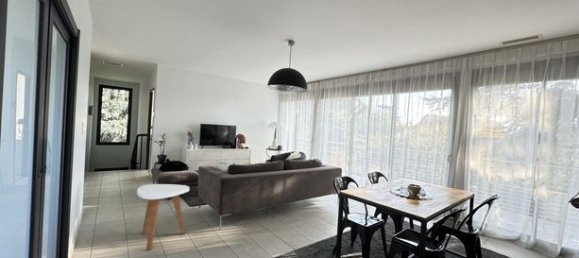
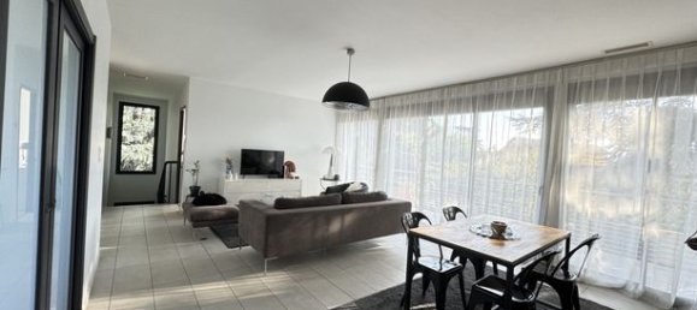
- side table [136,183,190,251]
